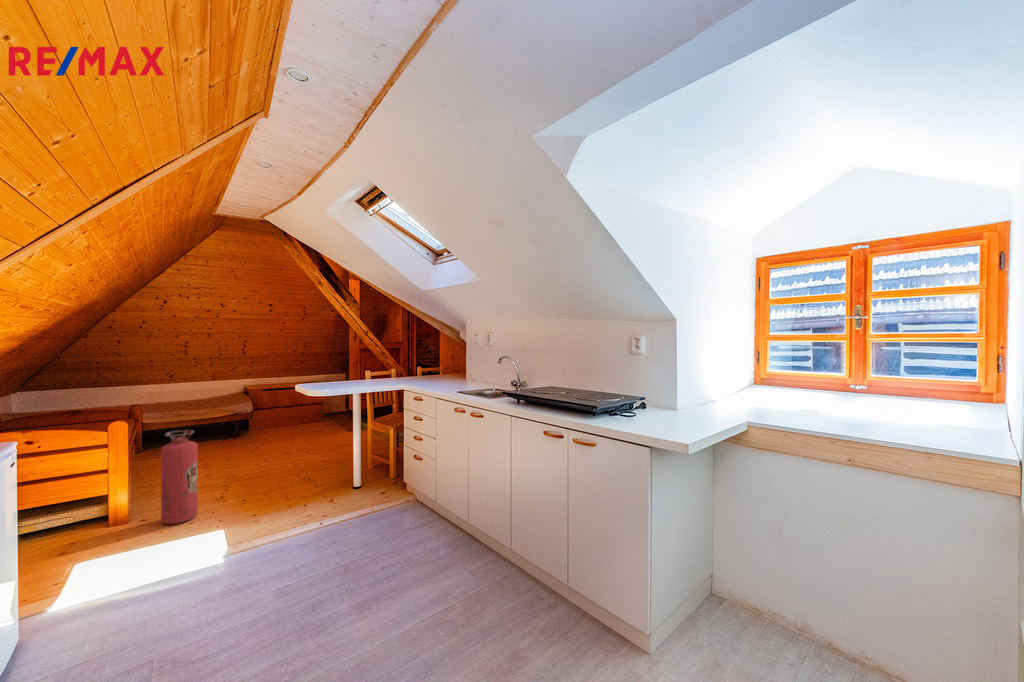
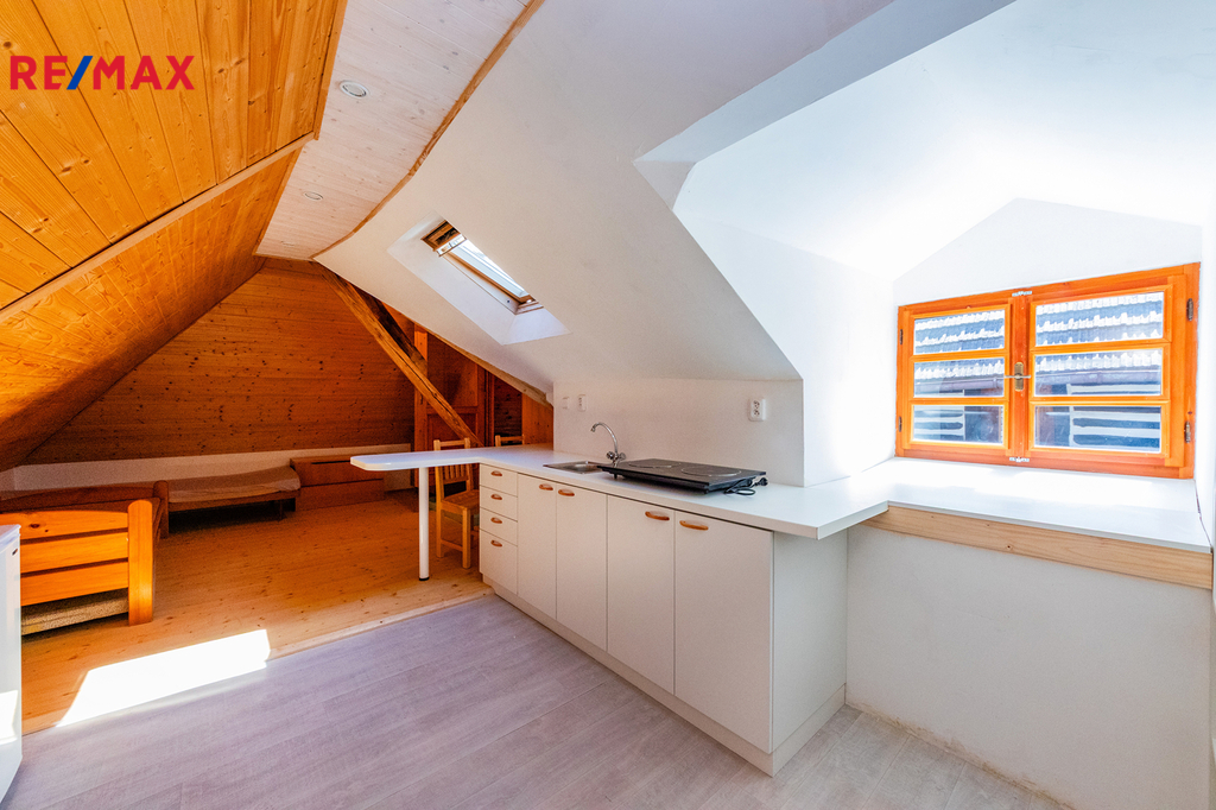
- fire extinguisher [160,429,199,525]
